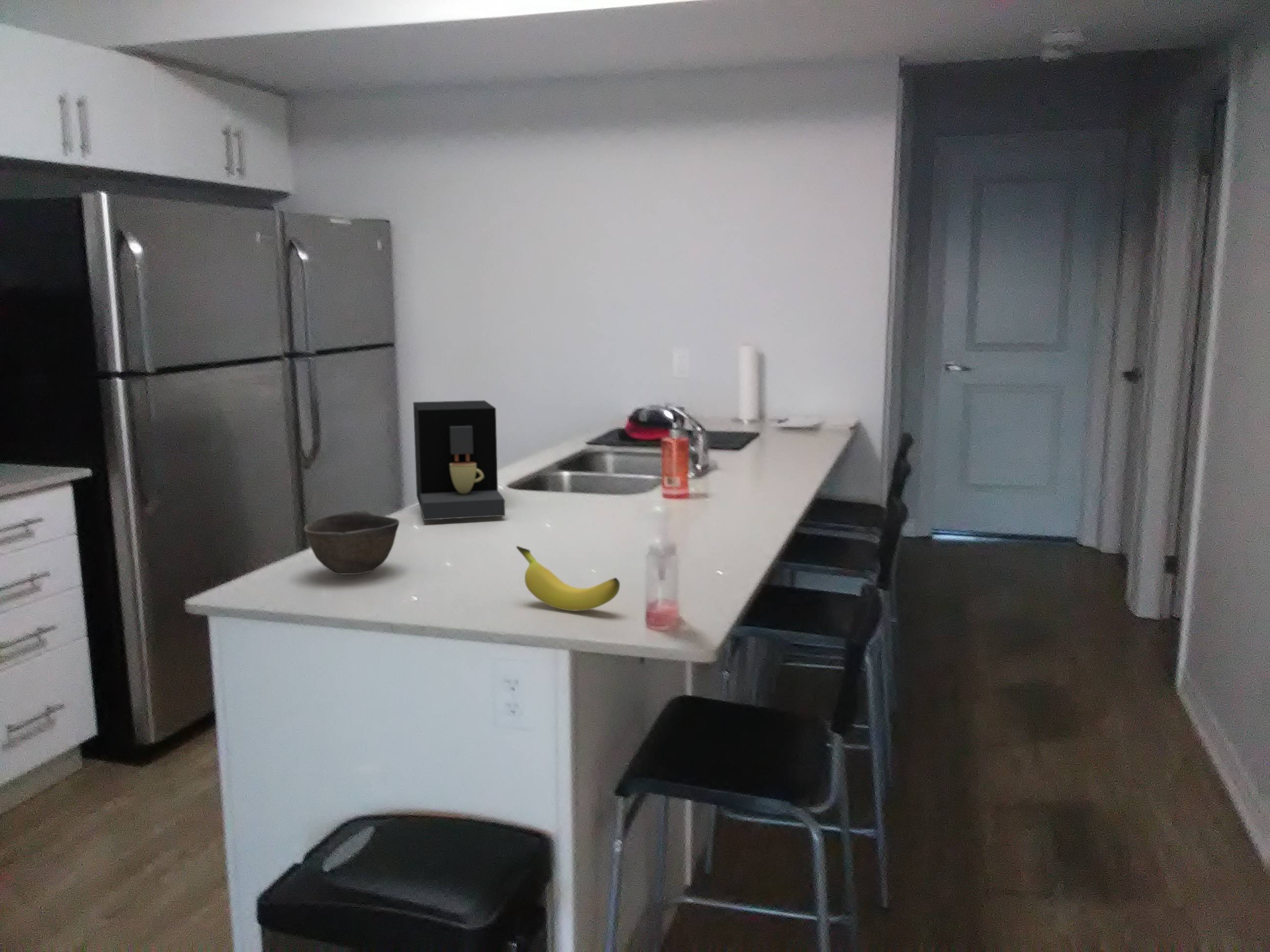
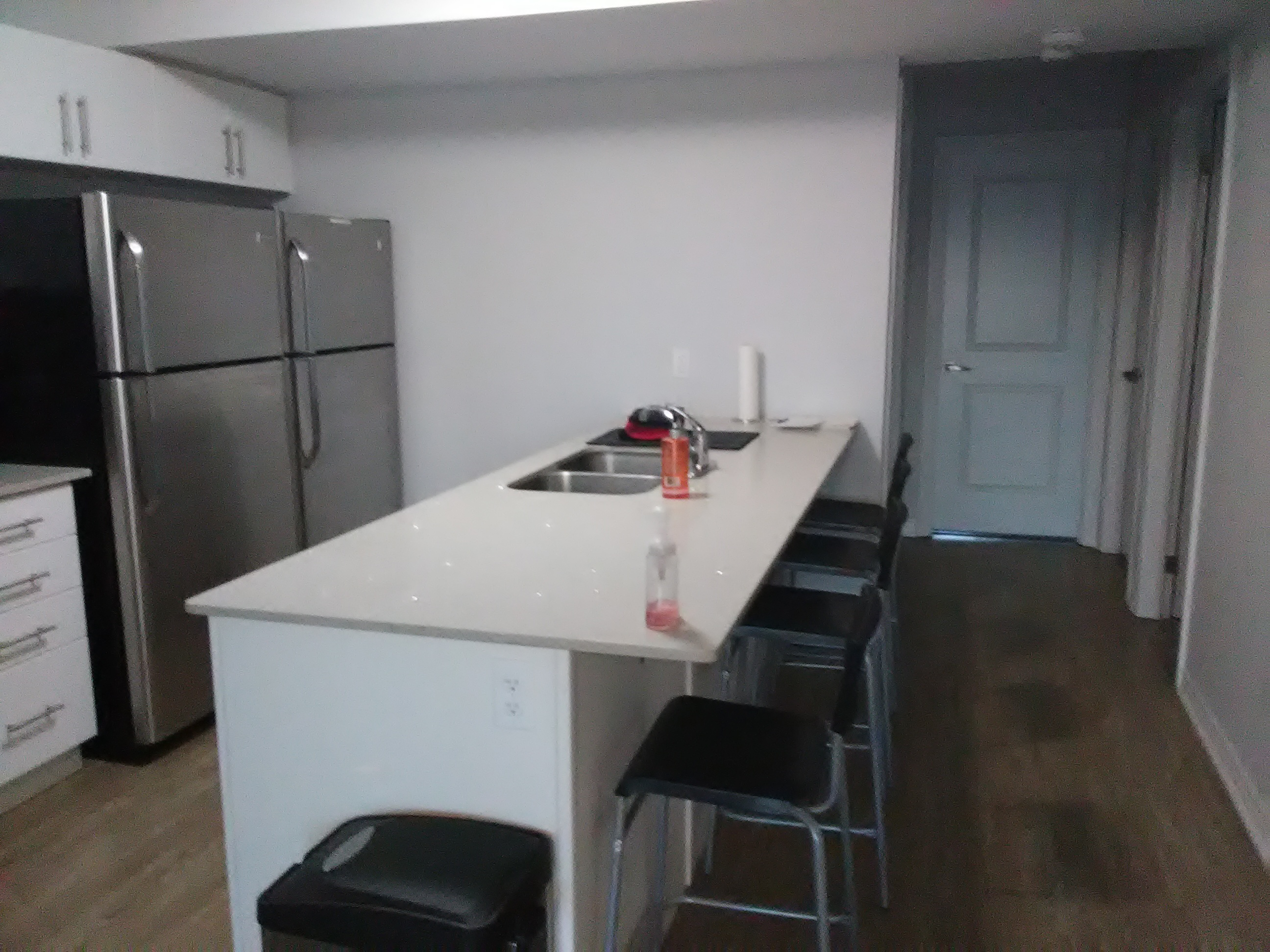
- bowl [303,509,400,575]
- banana [516,546,620,612]
- coffee maker [413,400,506,521]
